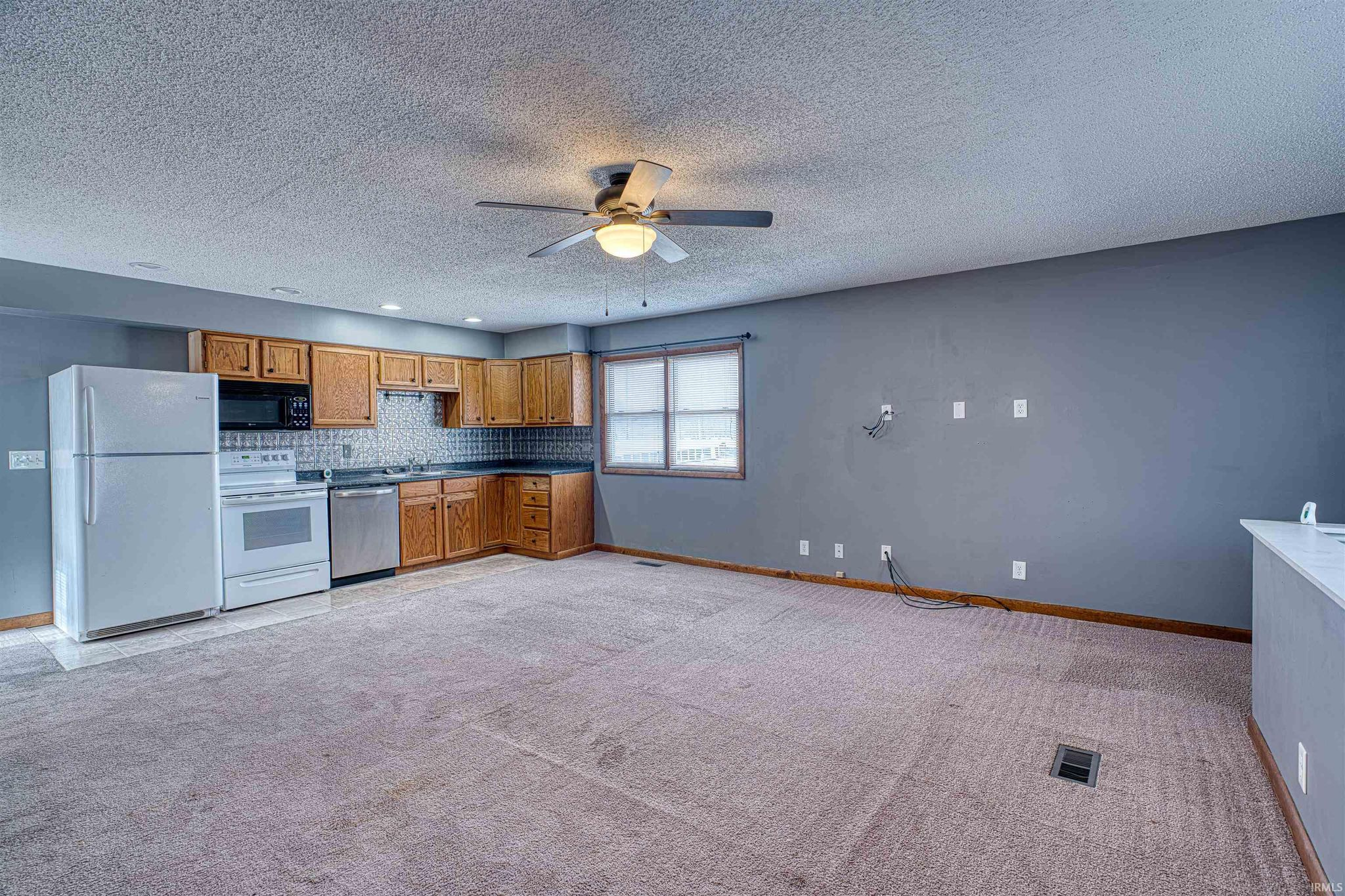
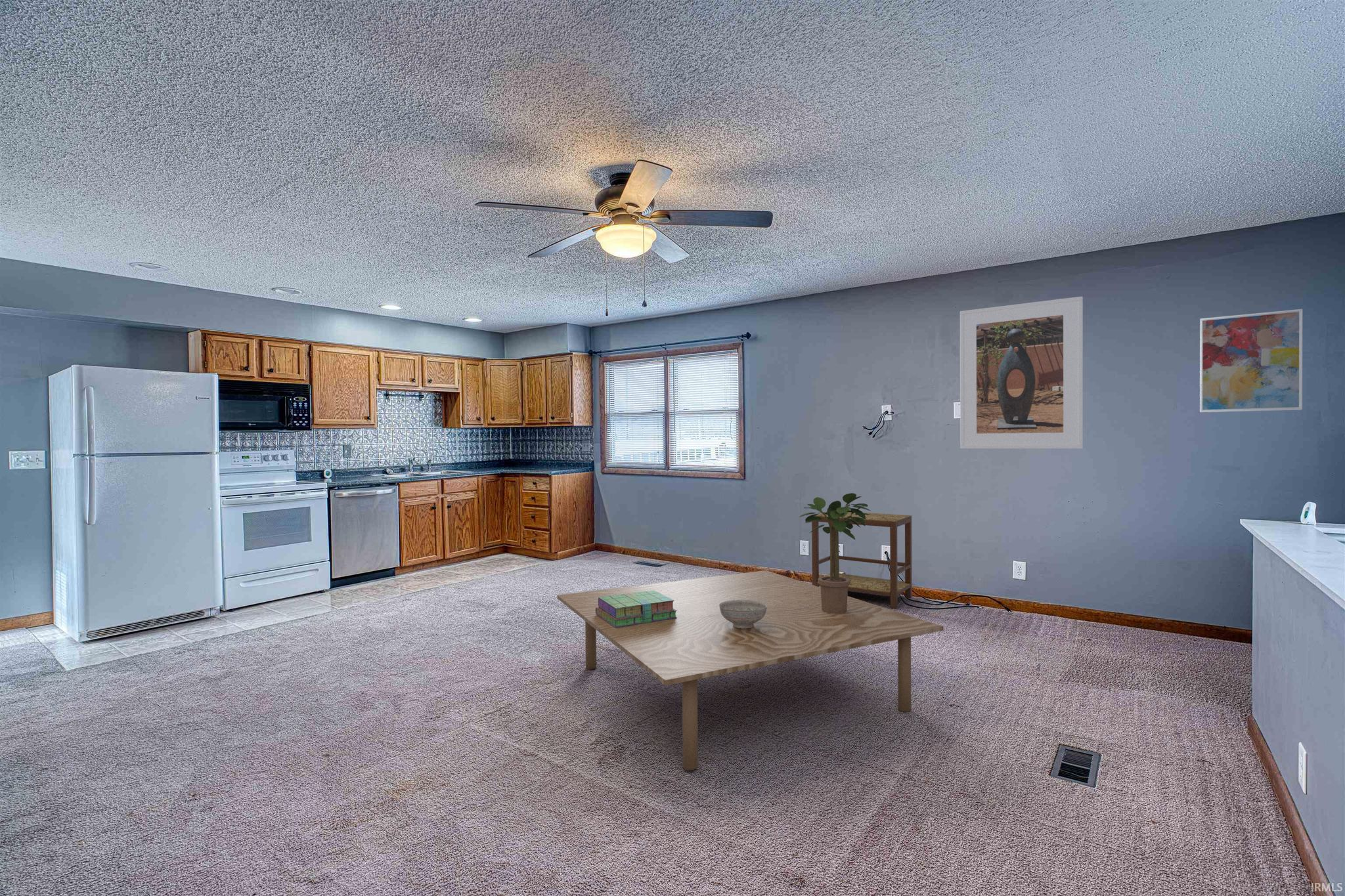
+ wall art [1199,309,1303,413]
+ coffee table [556,570,944,771]
+ stack of books [596,590,677,628]
+ decorative bowl [719,600,768,629]
+ potted plant [799,492,871,614]
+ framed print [959,296,1084,450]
+ side table [811,511,913,609]
